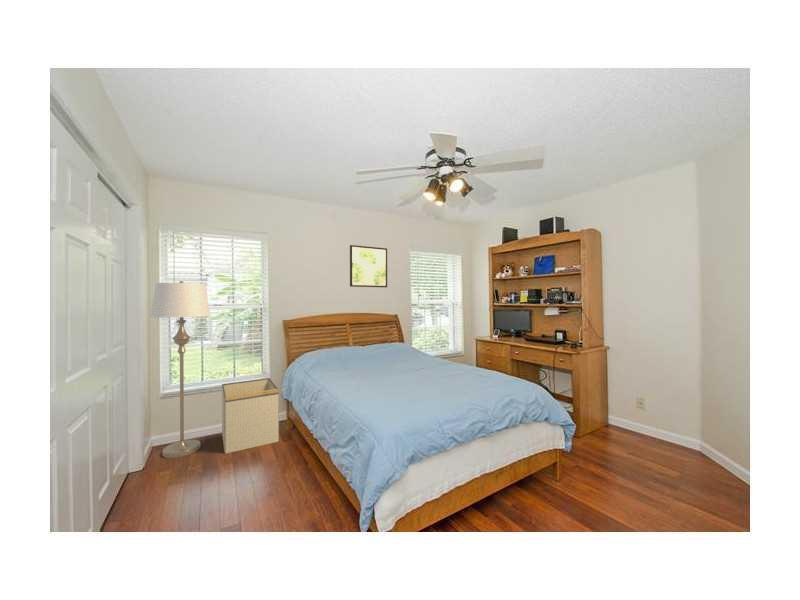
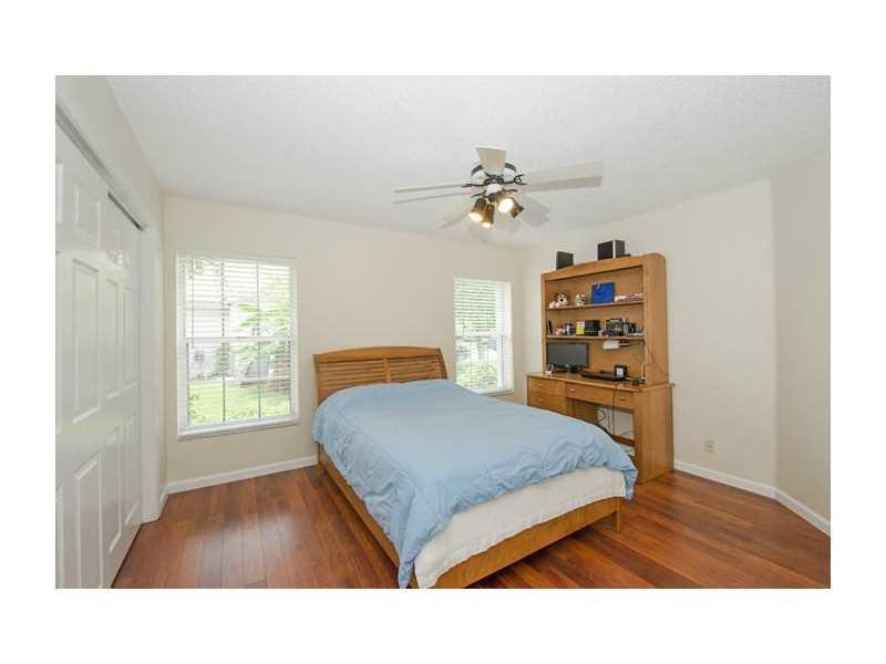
- storage bin [221,377,280,454]
- lamp [149,280,211,459]
- wall art [349,244,388,288]
